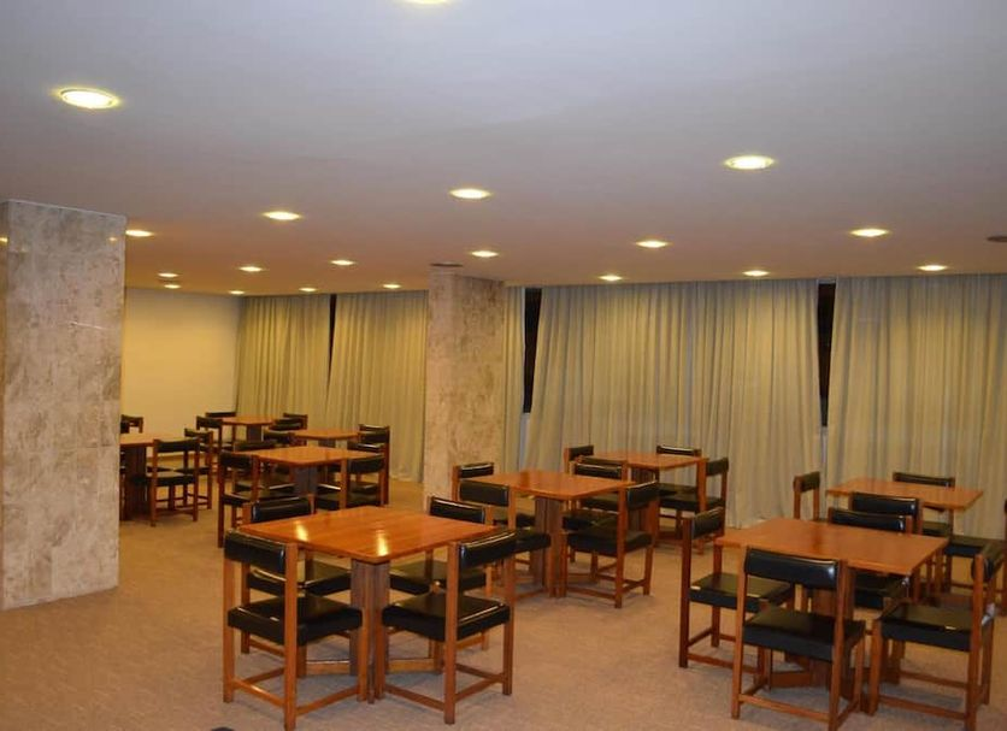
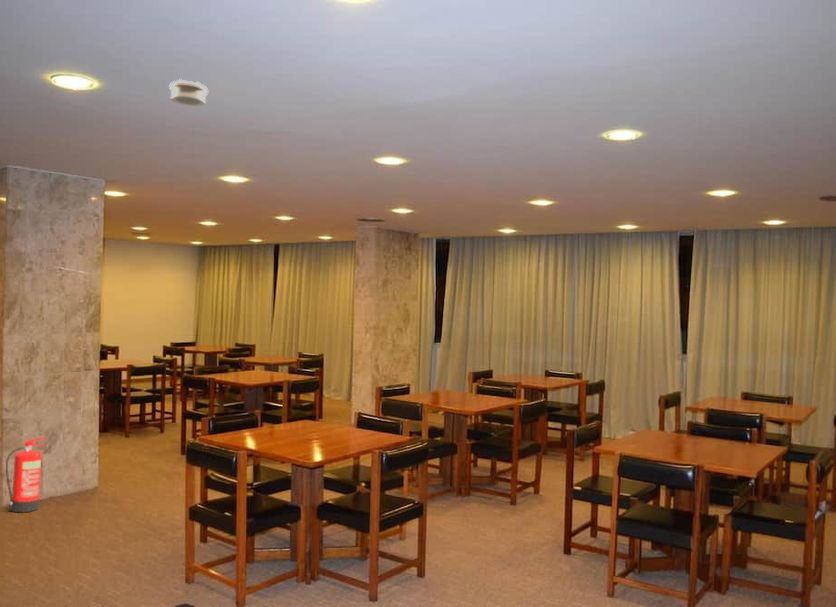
+ fire extinguisher [5,436,48,513]
+ smoke detector [168,78,209,107]
